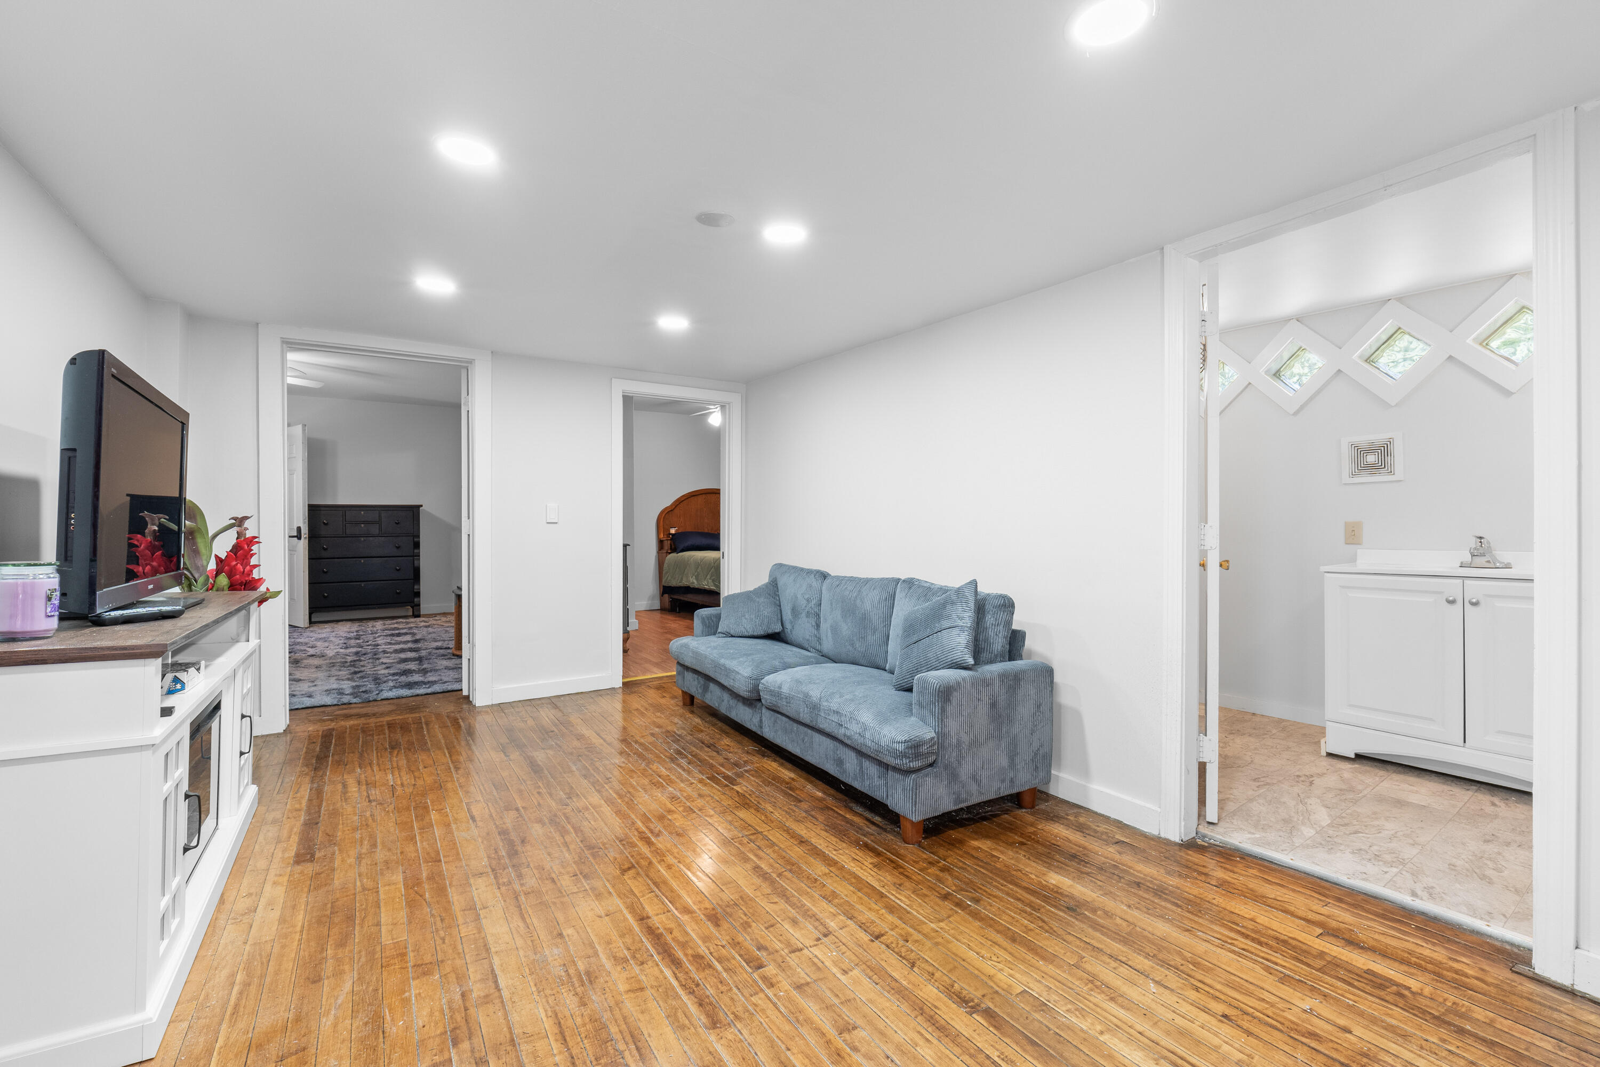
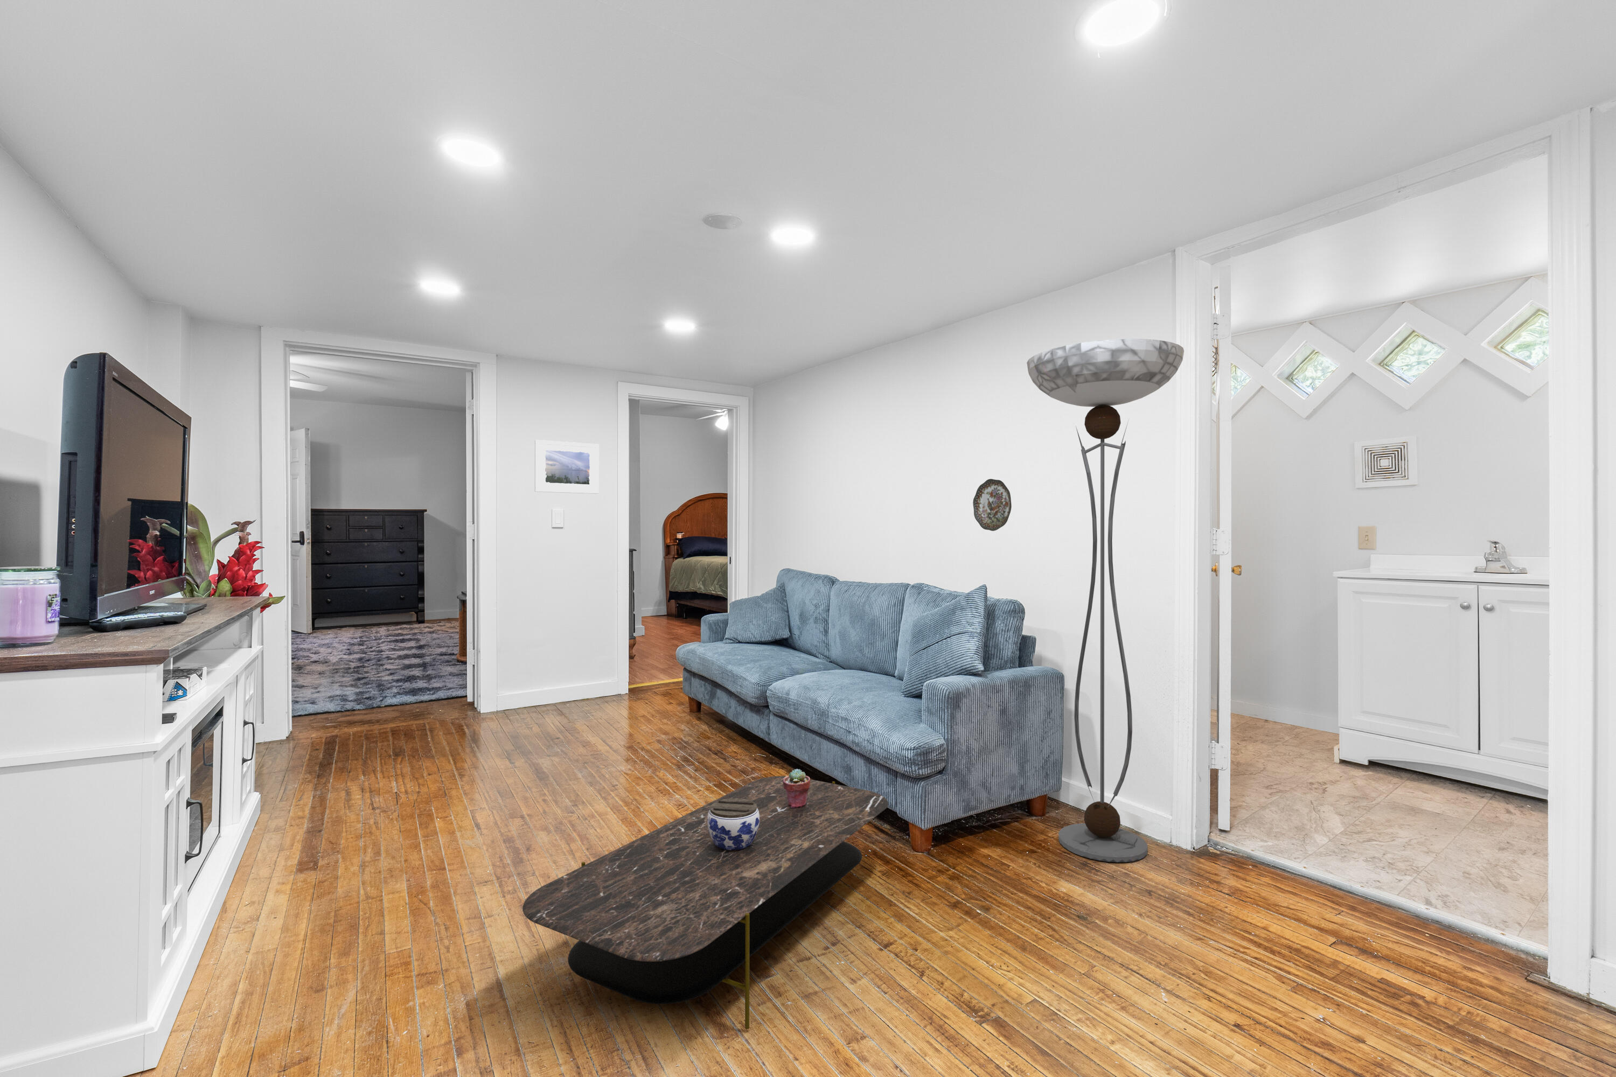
+ decorative plate [973,478,1012,531]
+ jar [707,798,760,850]
+ potted succulent [783,768,810,808]
+ floor lamp [1026,338,1184,863]
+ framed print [534,440,600,494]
+ coffee table [522,775,889,1030]
